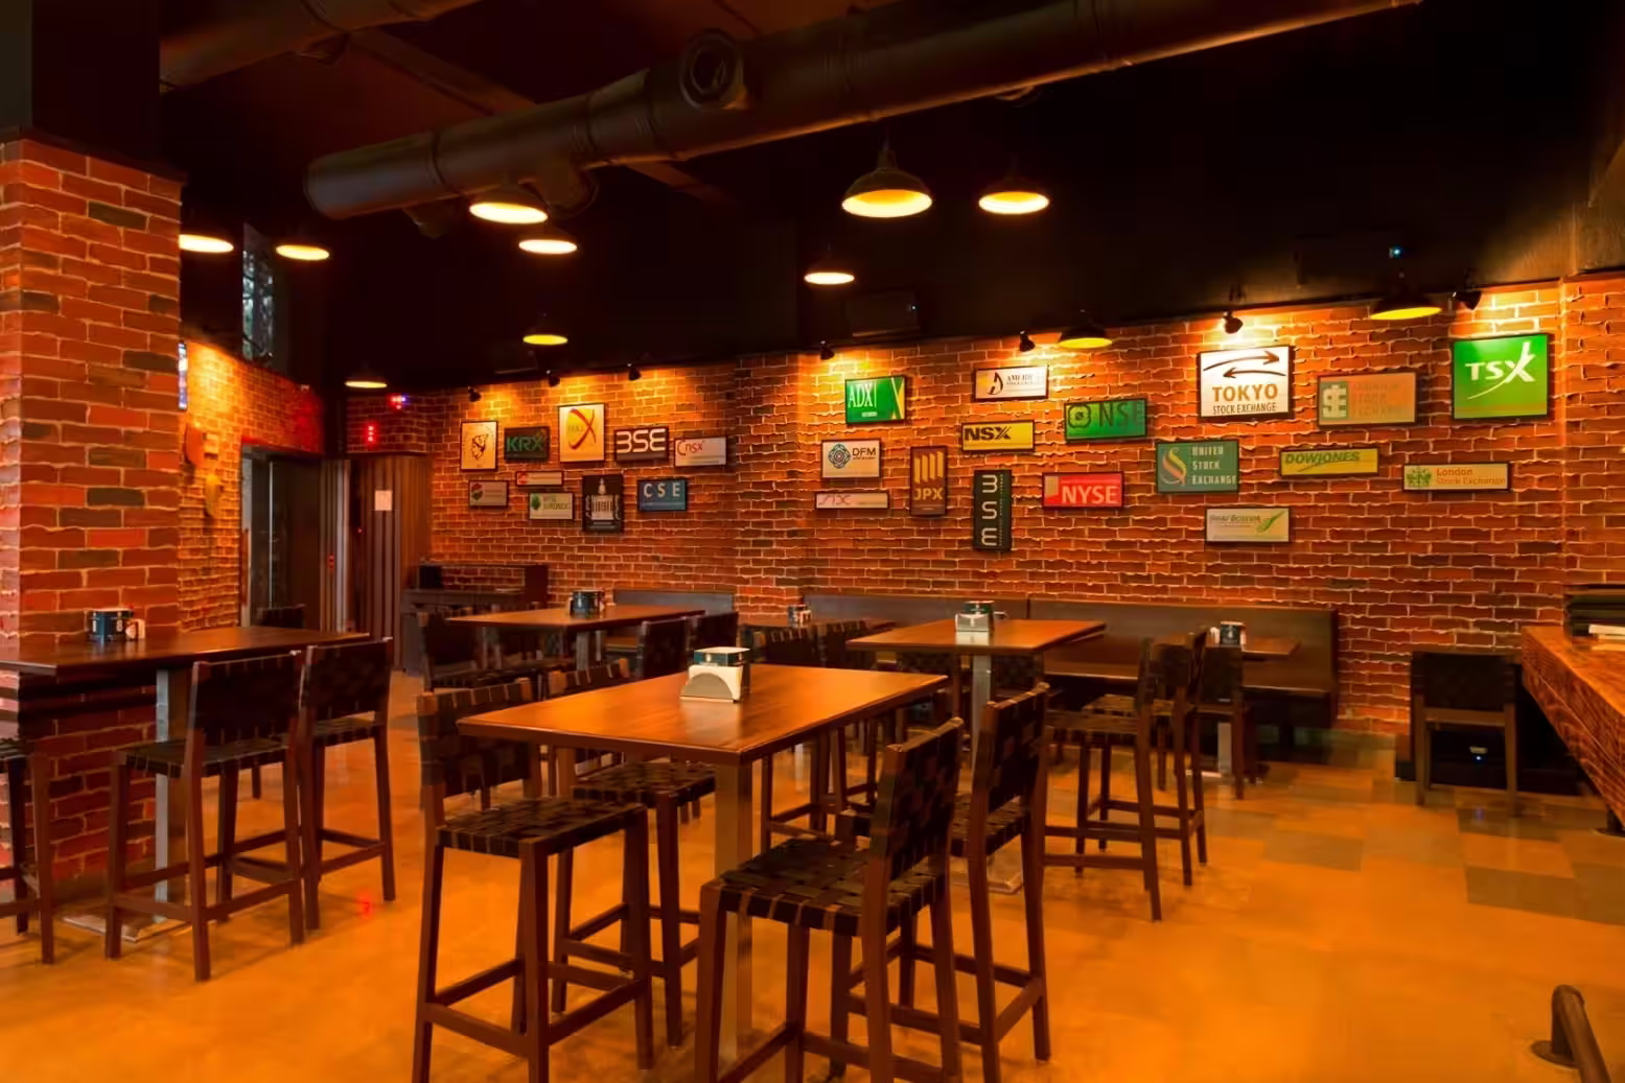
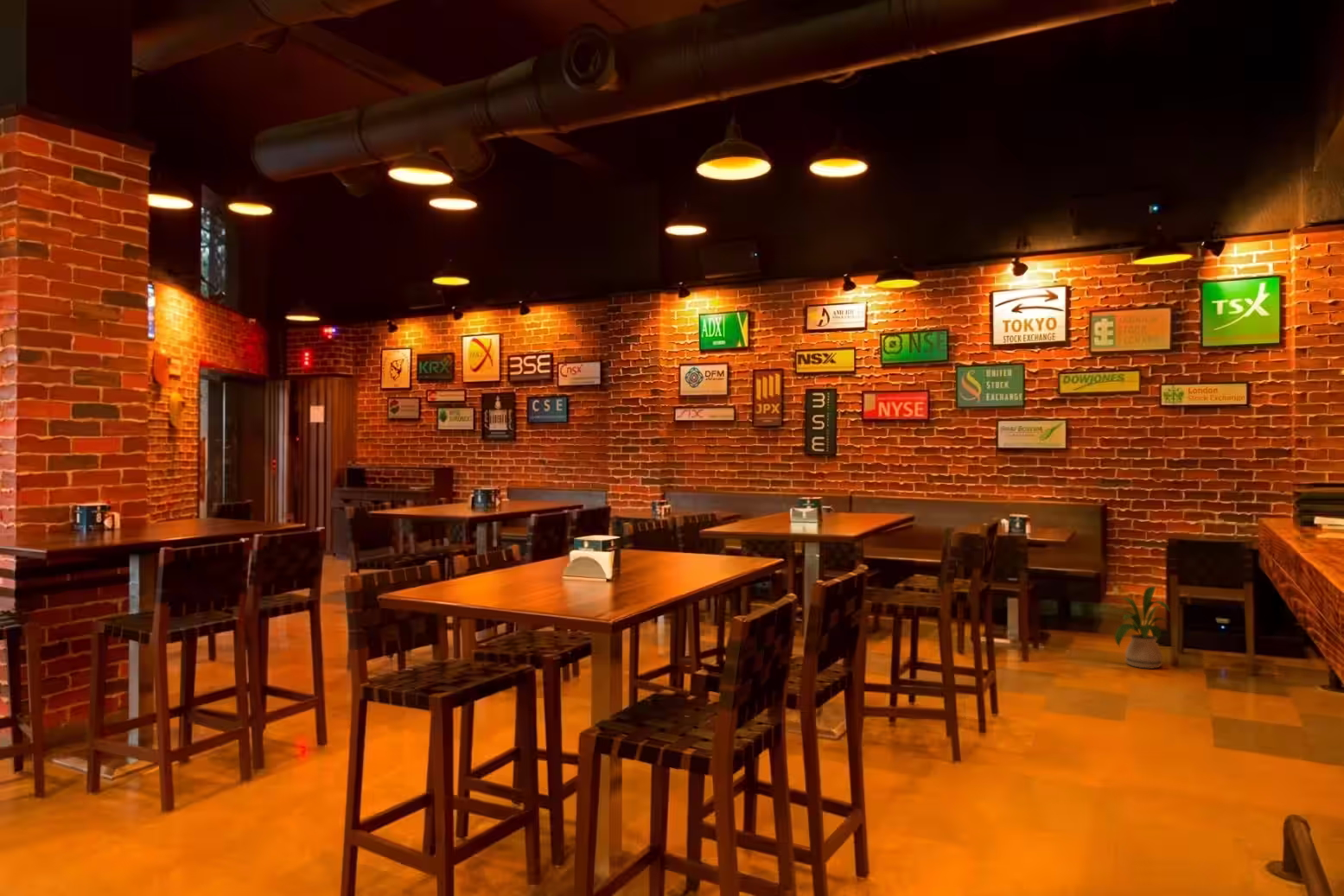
+ house plant [1113,585,1173,670]
